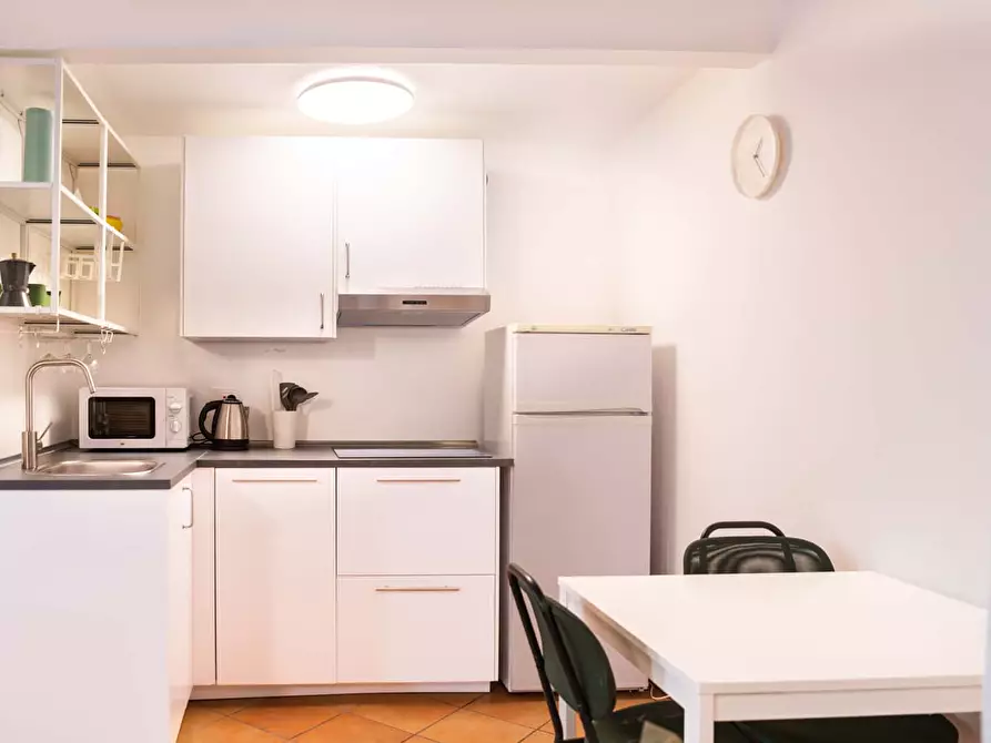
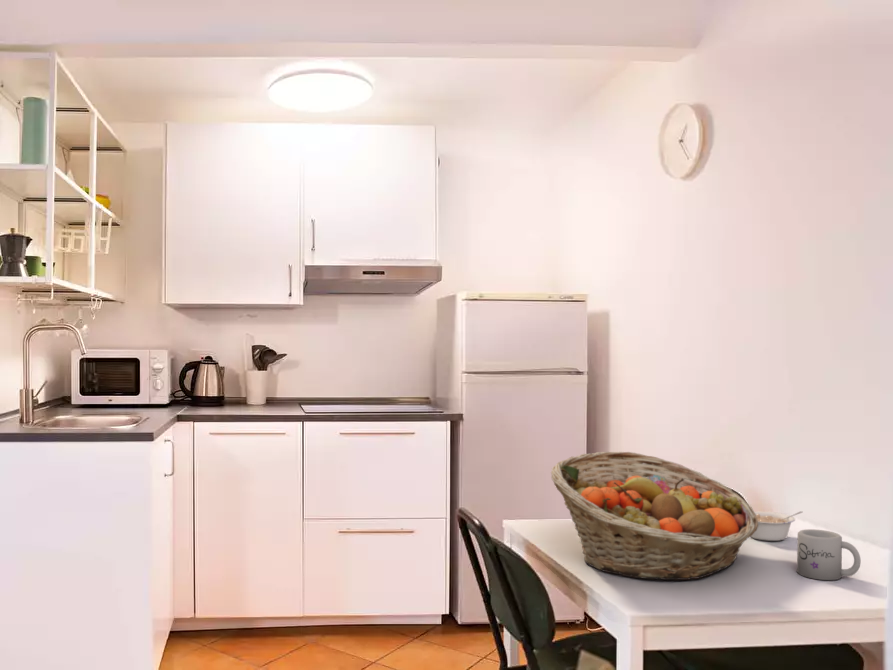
+ mug [796,528,862,581]
+ fruit basket [550,451,758,581]
+ legume [750,510,803,542]
